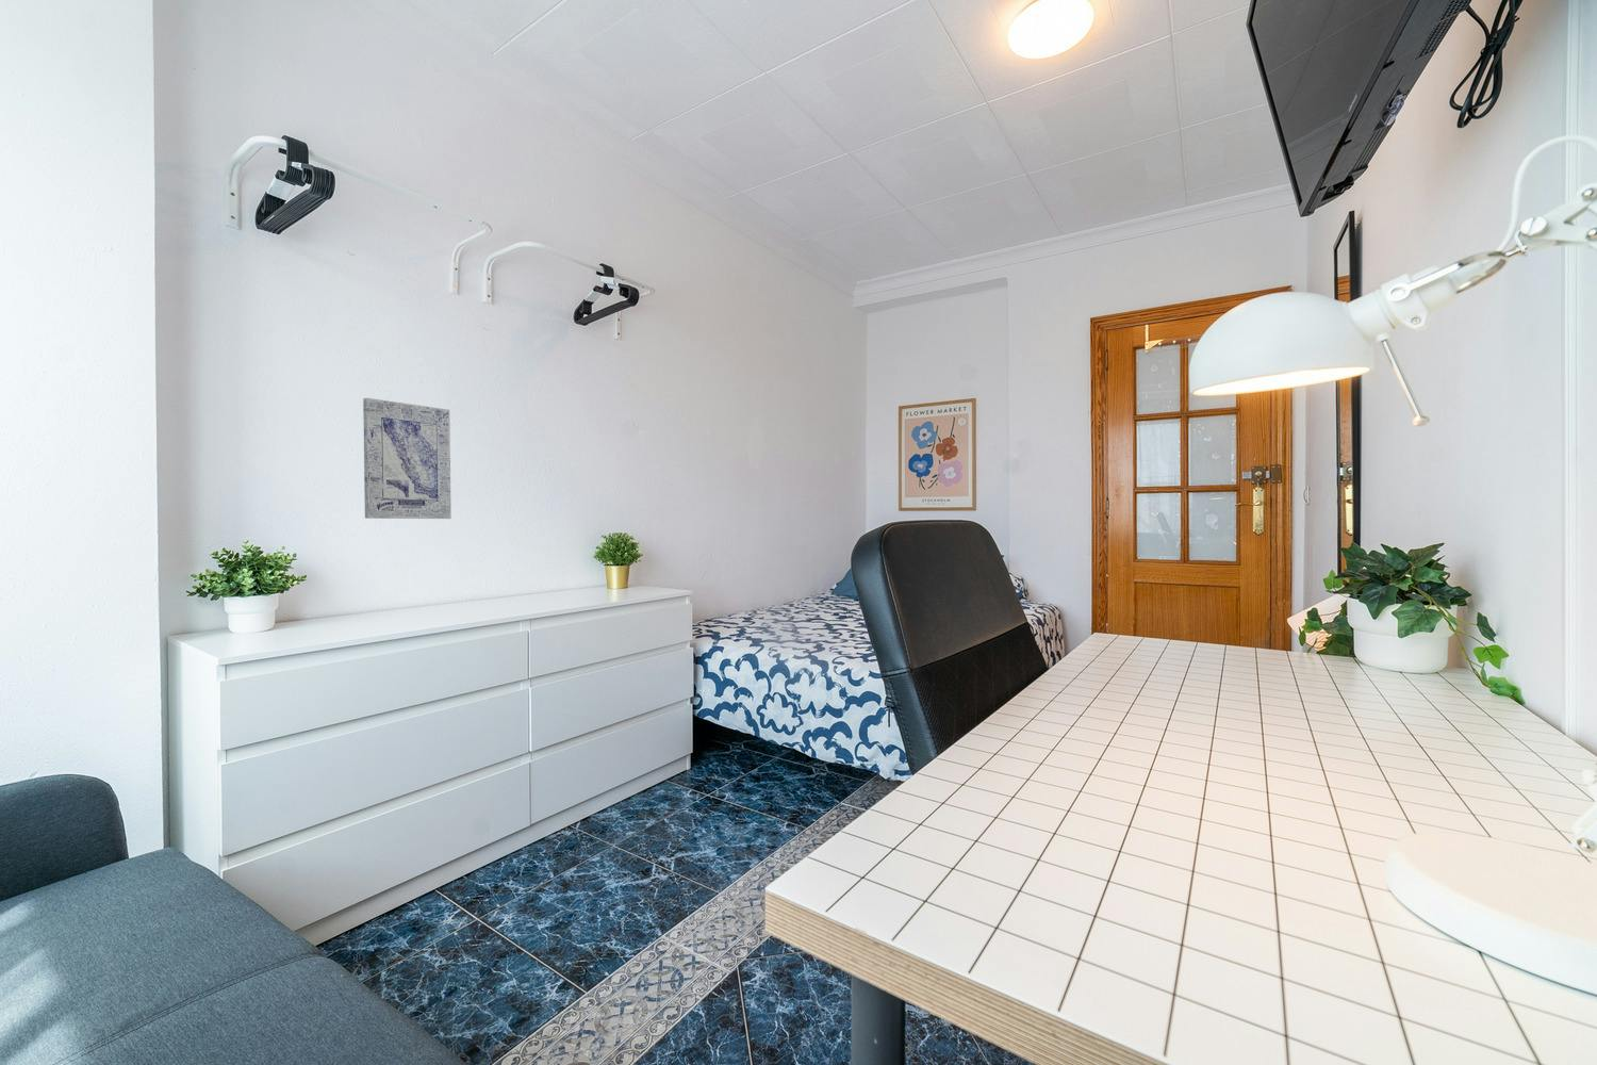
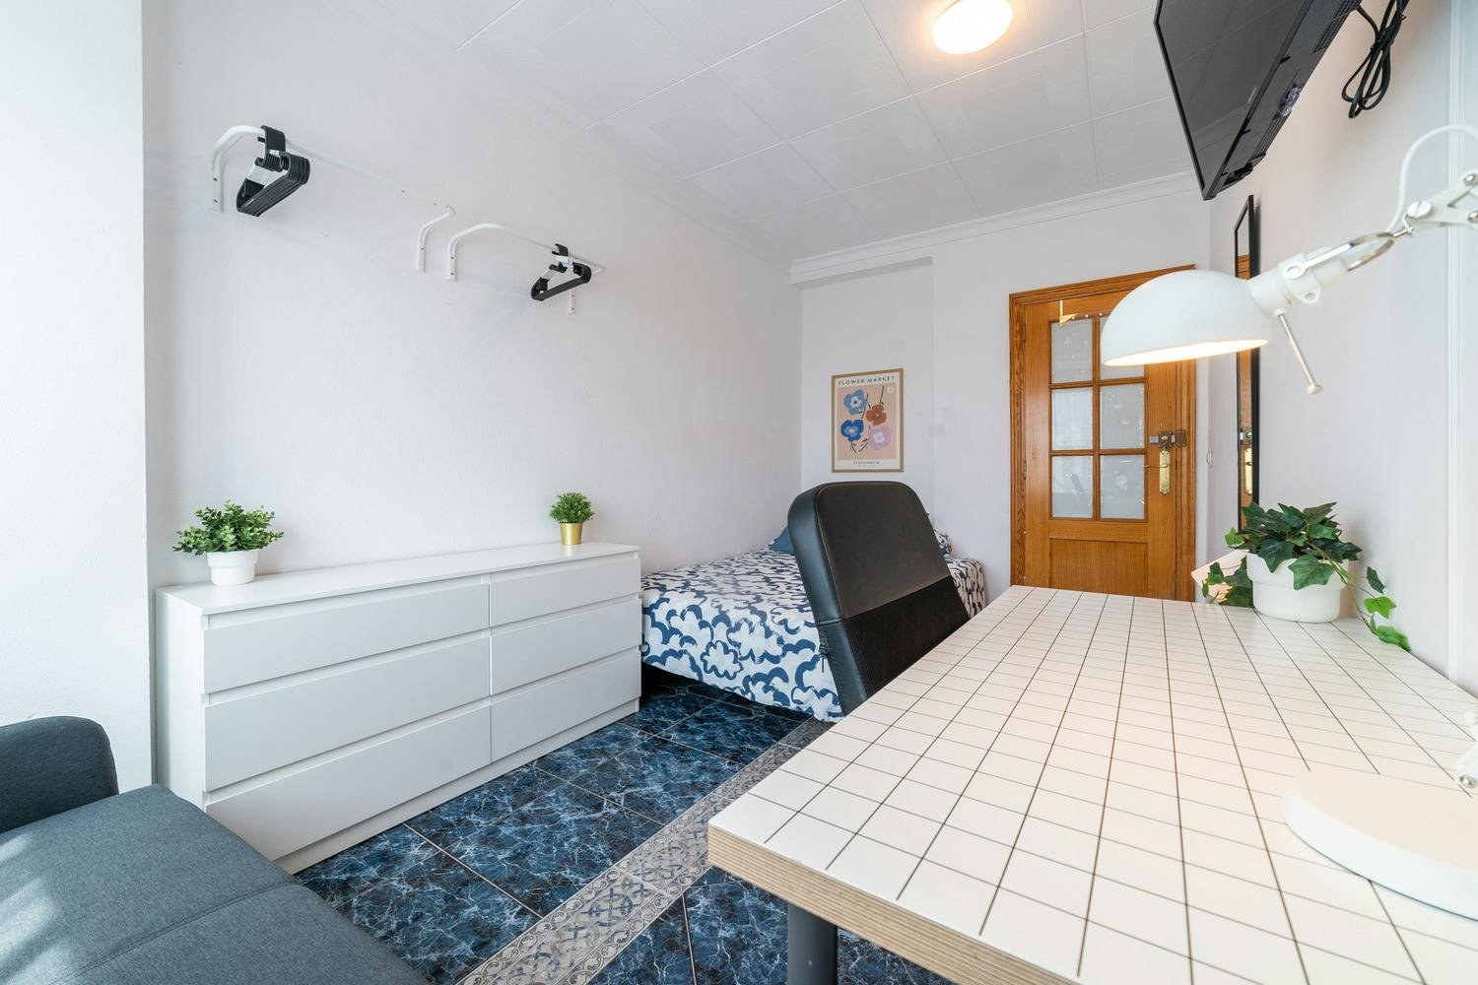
- wall art [362,397,453,519]
